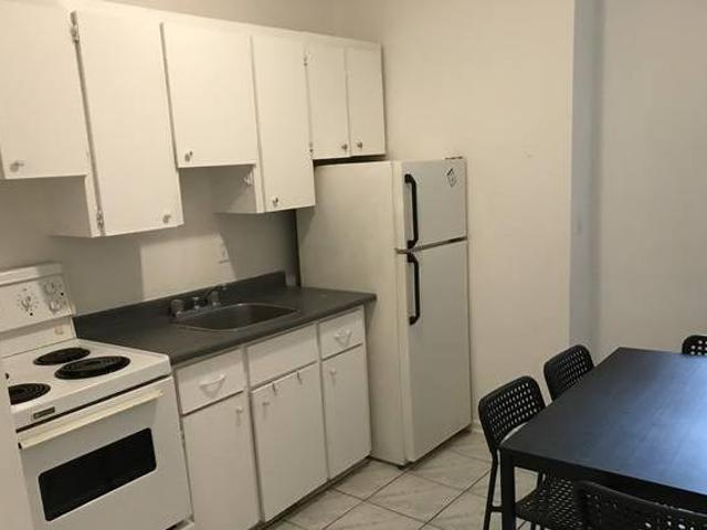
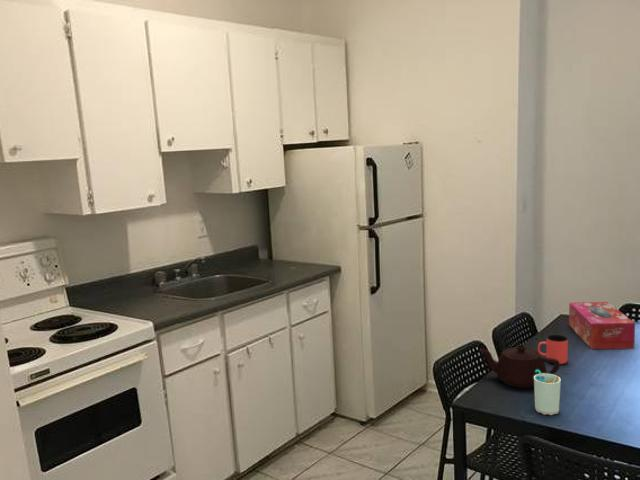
+ cup [537,334,569,365]
+ tissue box [568,301,636,350]
+ cup [533,370,562,416]
+ teapot [479,344,560,389]
